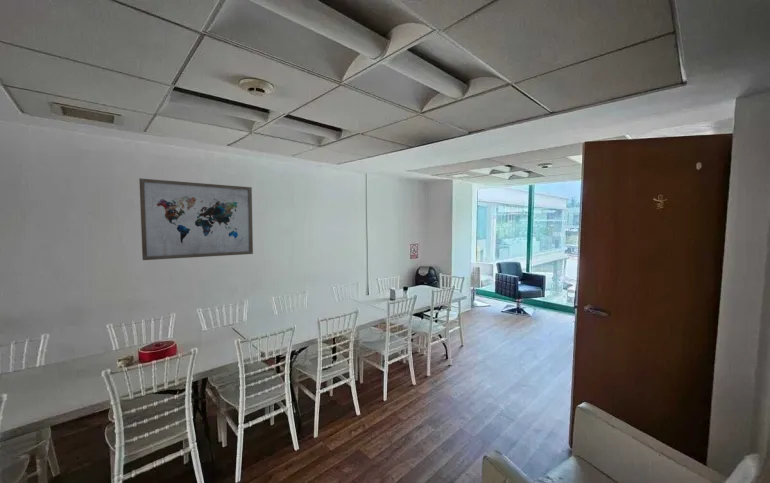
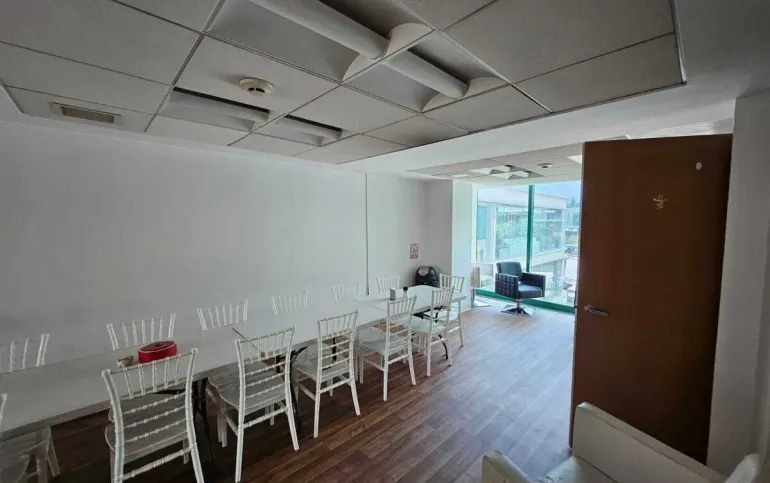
- wall art [138,177,254,261]
